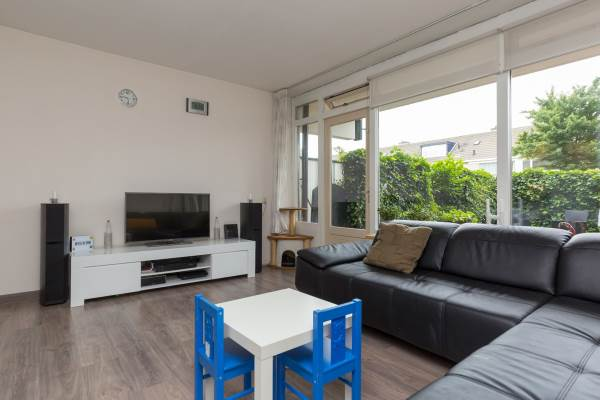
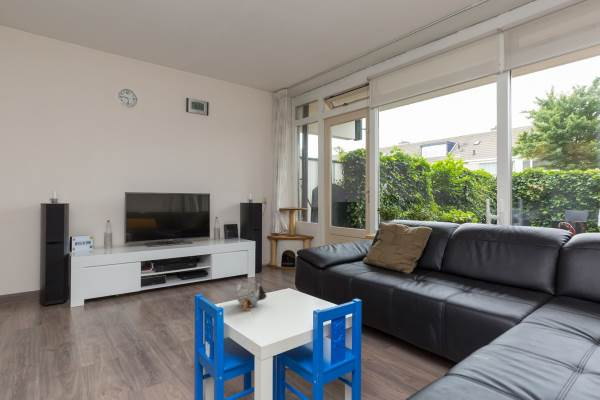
+ corkscrew [234,281,268,311]
